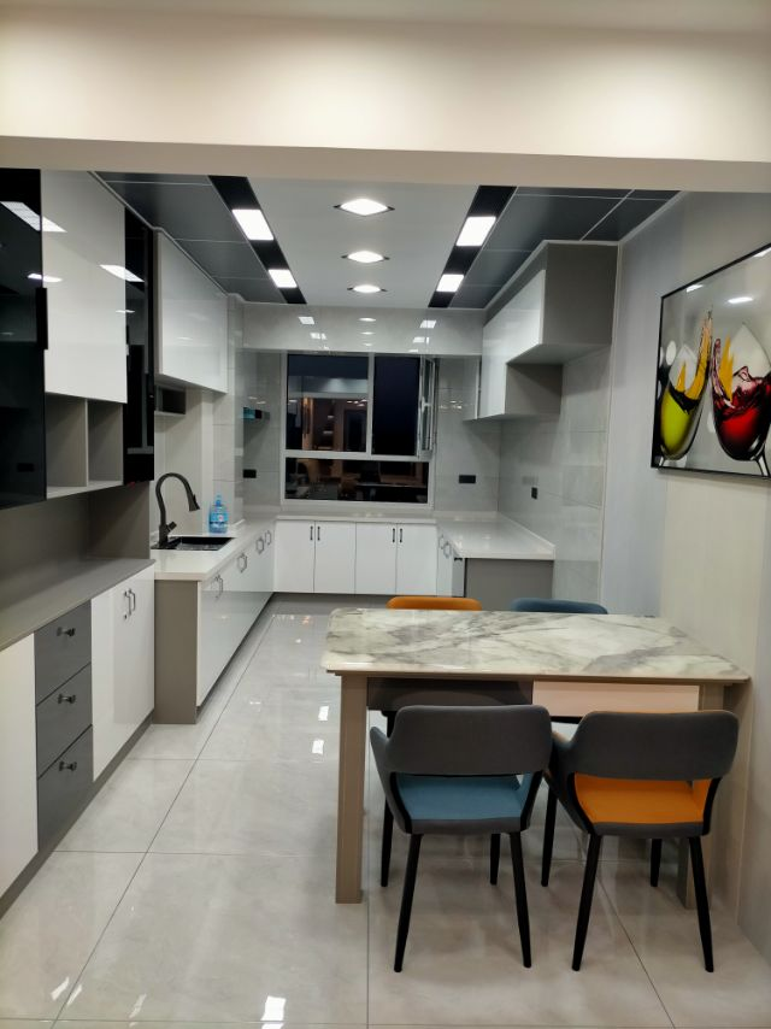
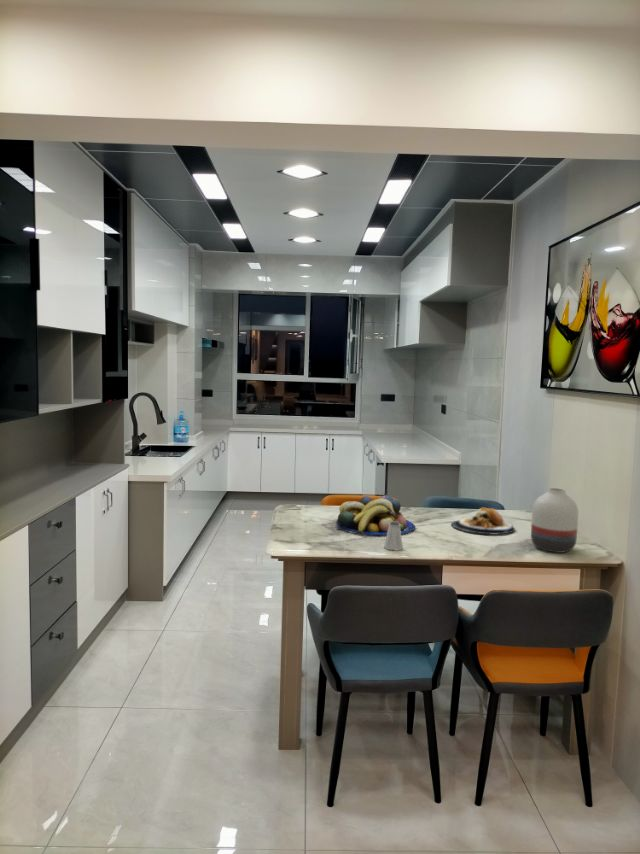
+ saltshaker [383,521,404,551]
+ plate [450,506,516,535]
+ vase [530,487,579,553]
+ fruit bowl [335,494,416,536]
